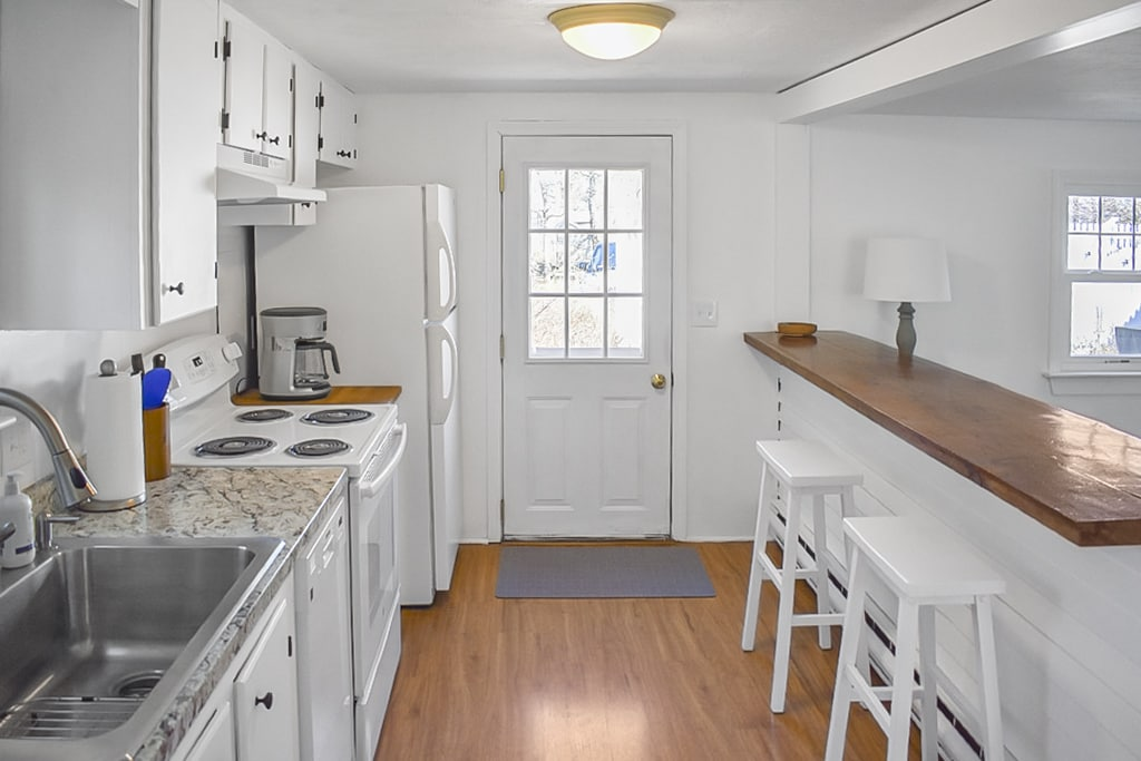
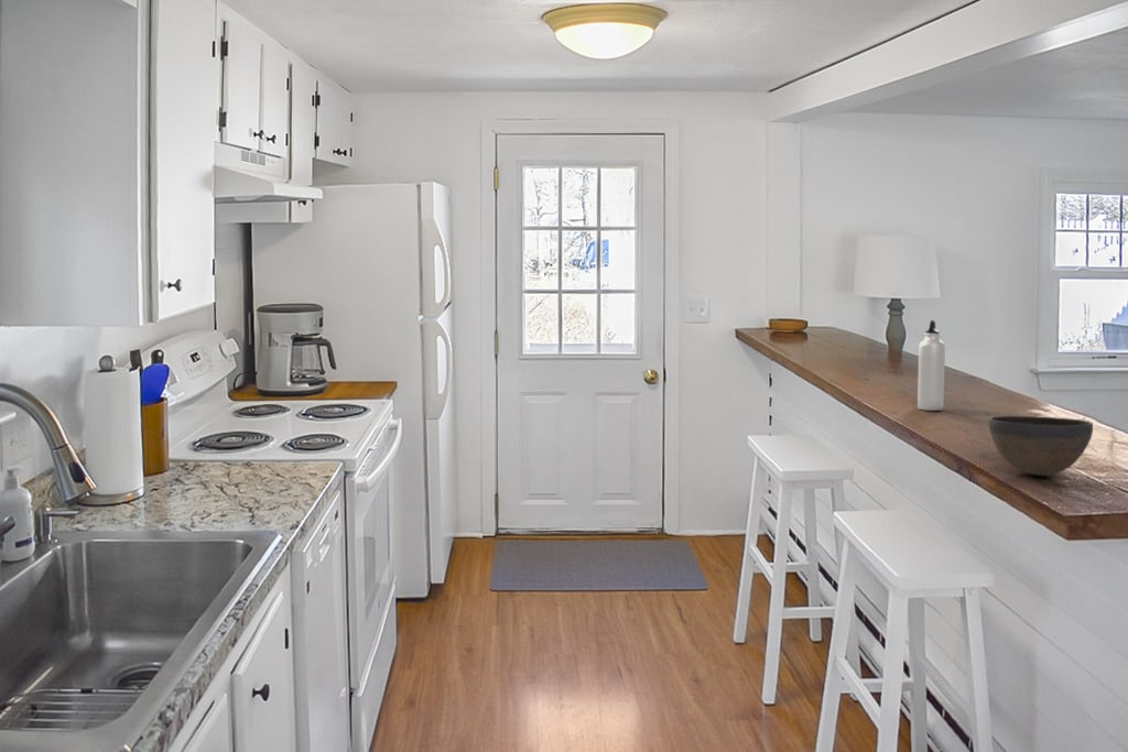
+ bowl [988,415,1094,477]
+ water bottle [916,319,946,412]
